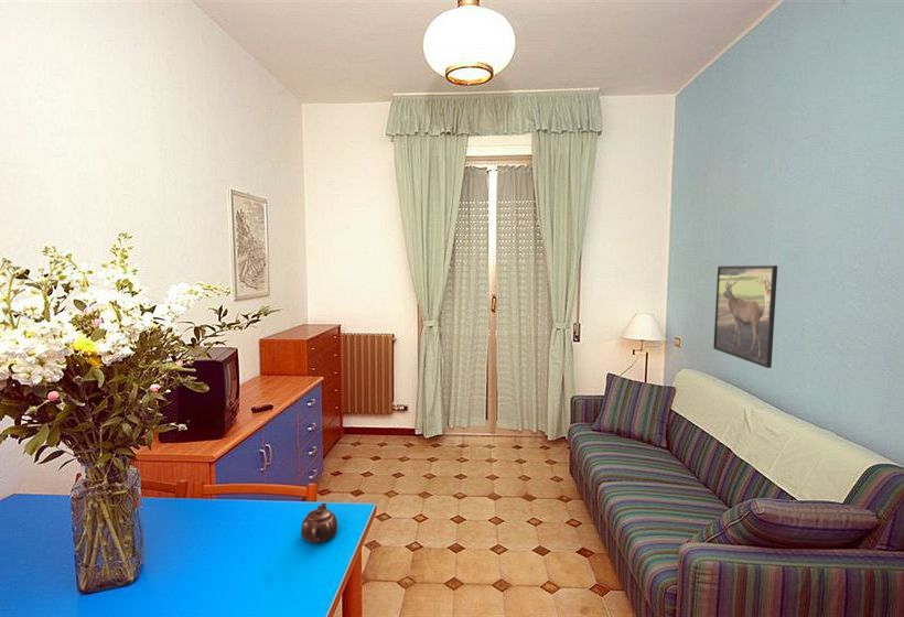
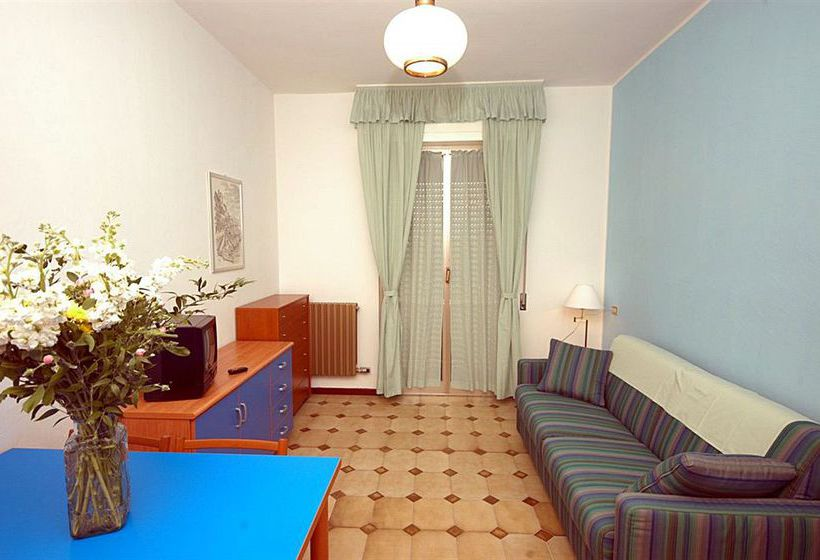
- teapot [300,502,338,544]
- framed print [712,264,778,369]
